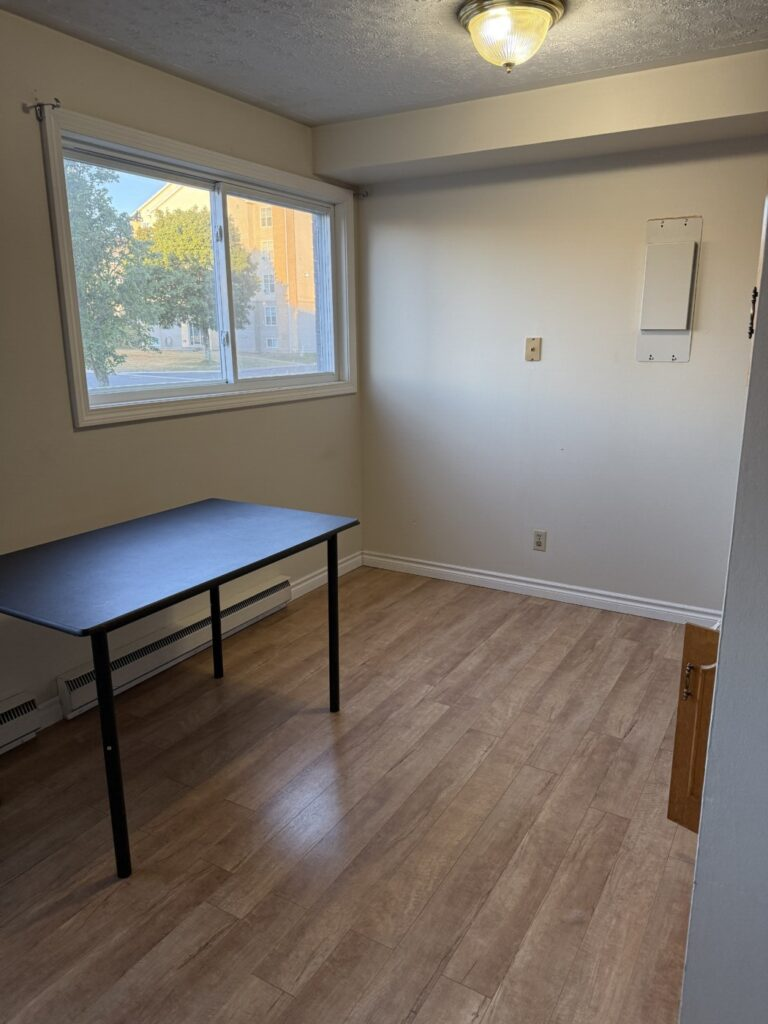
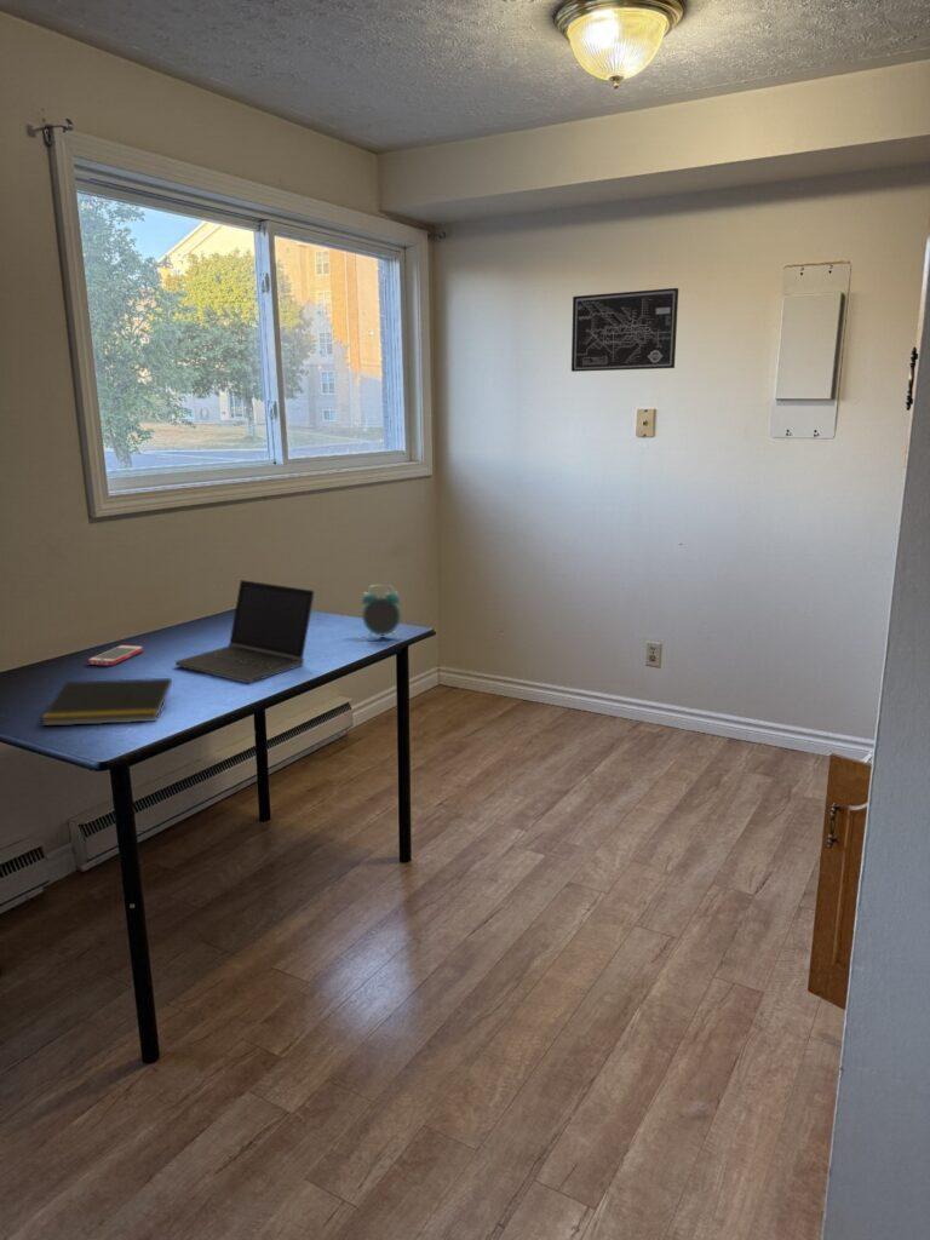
+ notepad [40,677,173,727]
+ laptop computer [174,579,316,684]
+ smartphone [87,644,144,667]
+ alarm clock [361,584,402,641]
+ wall art [570,287,679,373]
